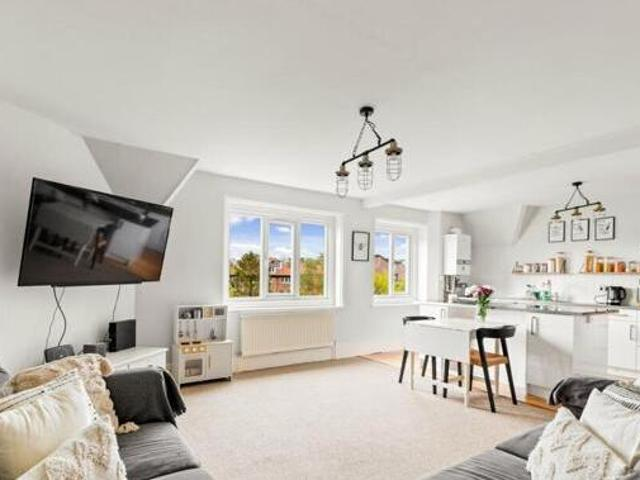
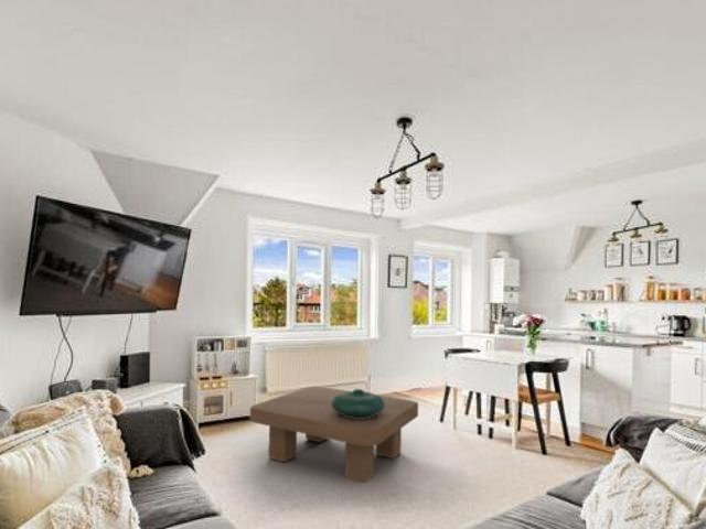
+ coffee table [249,386,419,484]
+ decorative bowl [331,388,385,419]
